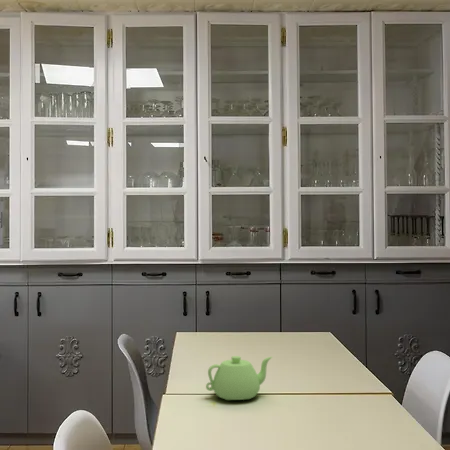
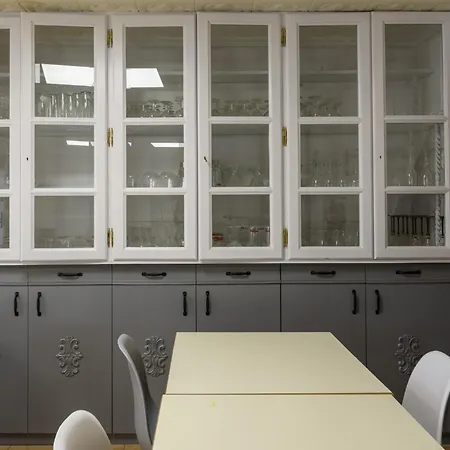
- teapot [205,355,273,401]
